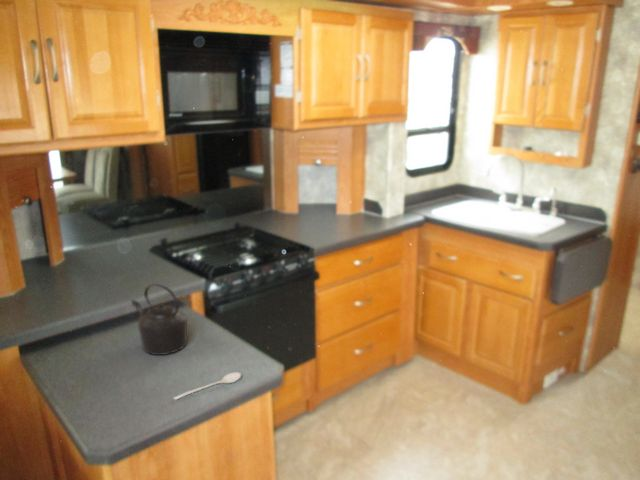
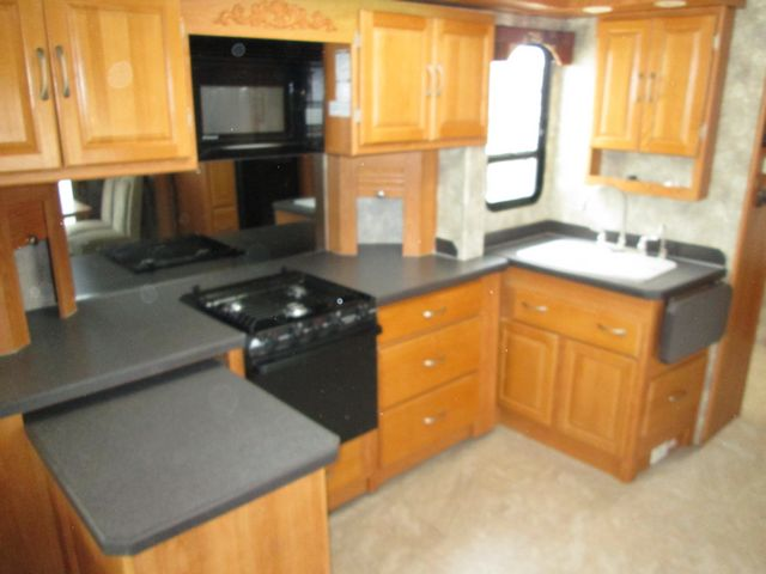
- kettle [130,283,188,356]
- stirrer [172,371,242,401]
